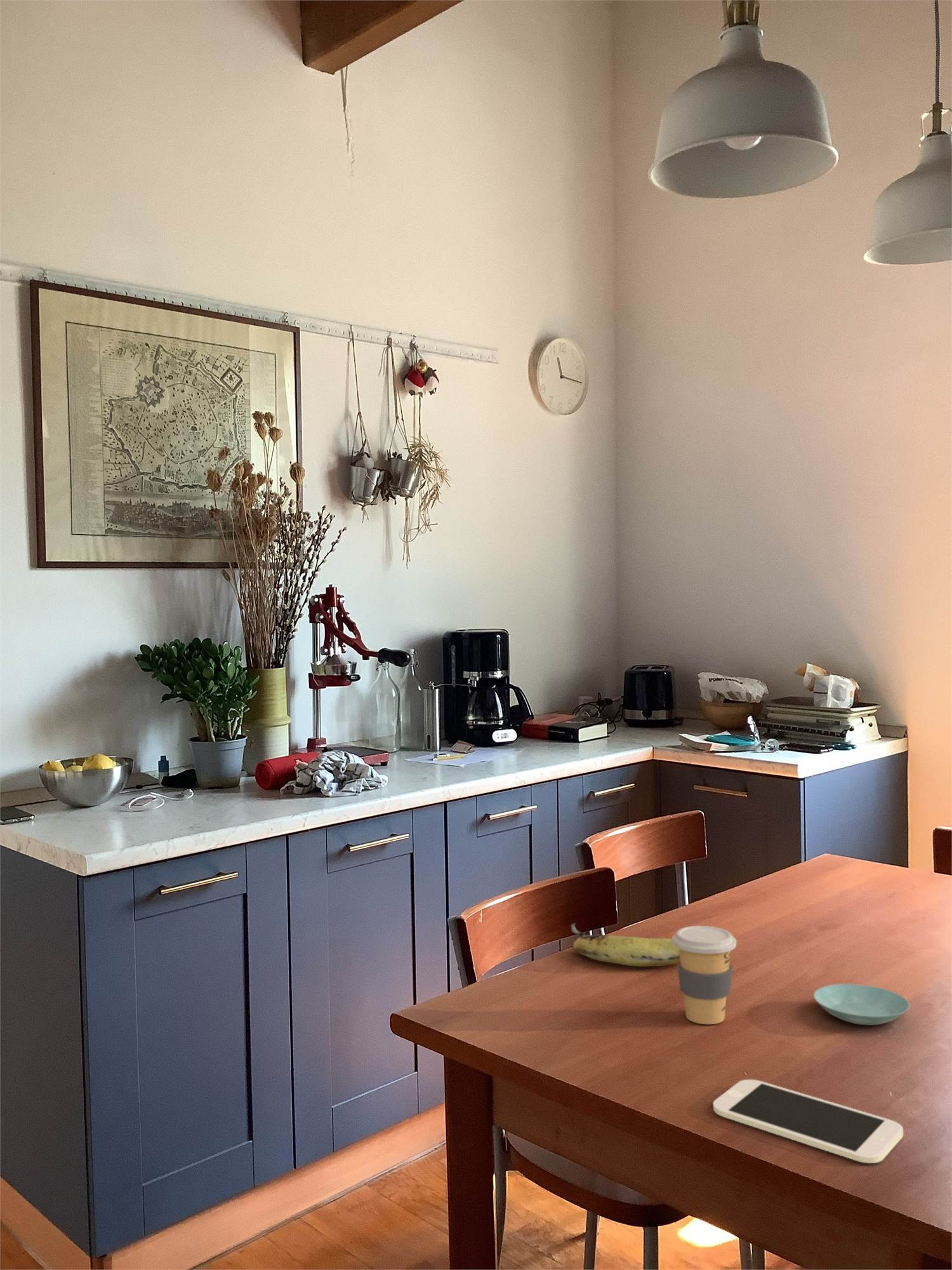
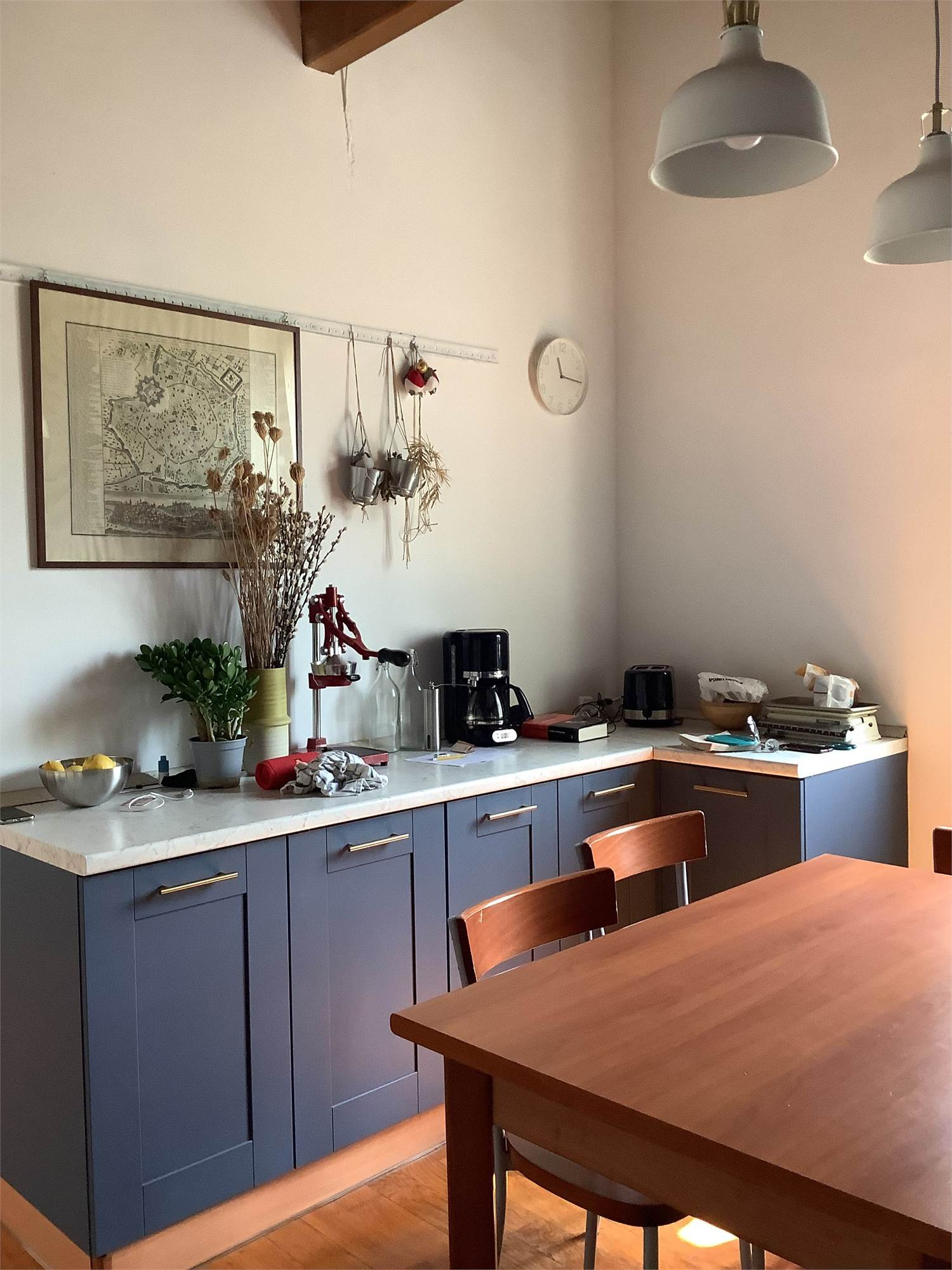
- saucer [813,984,910,1026]
- coffee cup [671,925,737,1025]
- smartphone [713,1079,904,1164]
- fruit [571,923,680,968]
